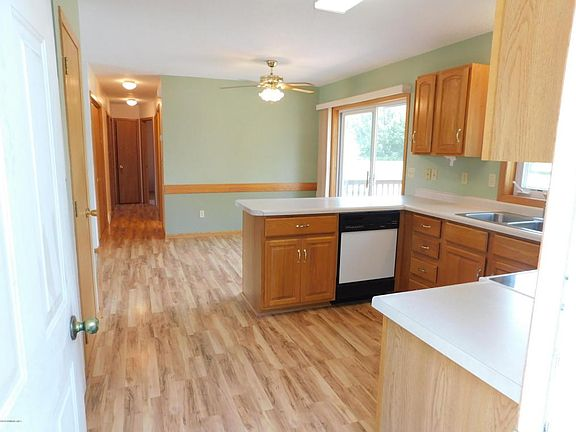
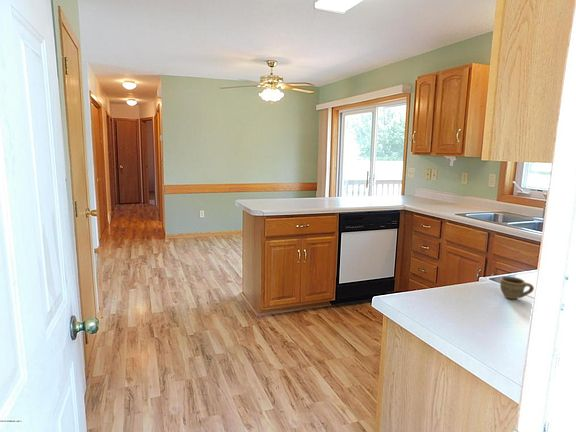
+ cup [499,276,535,300]
